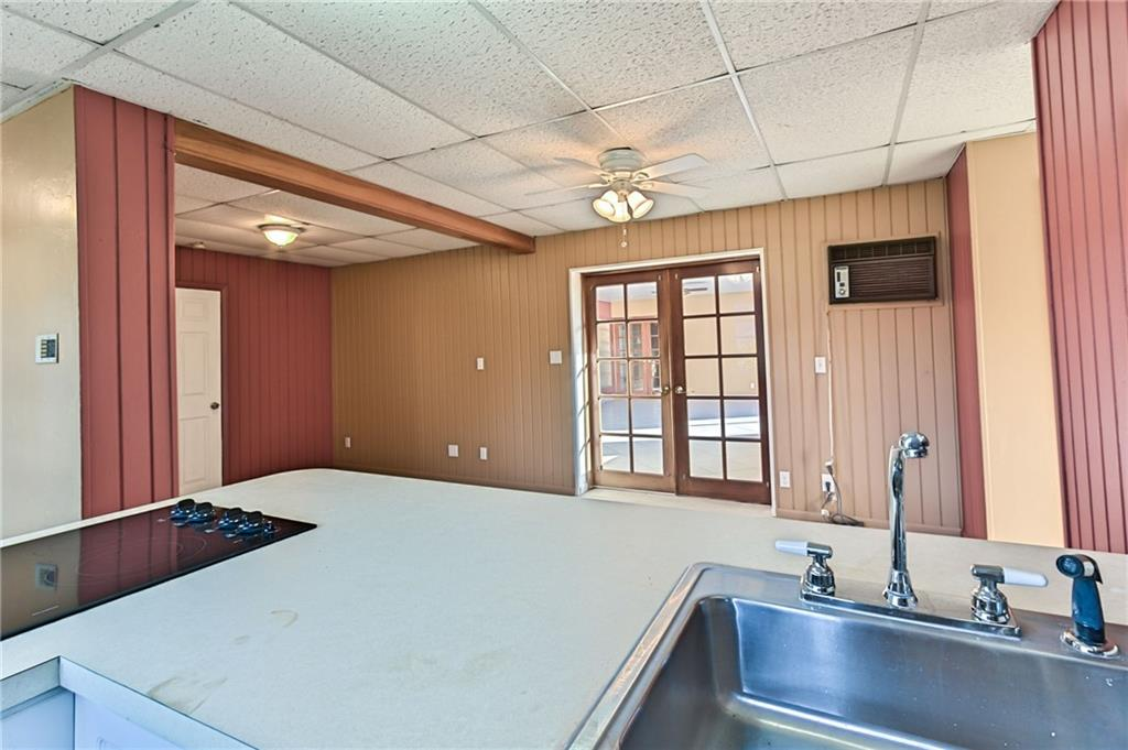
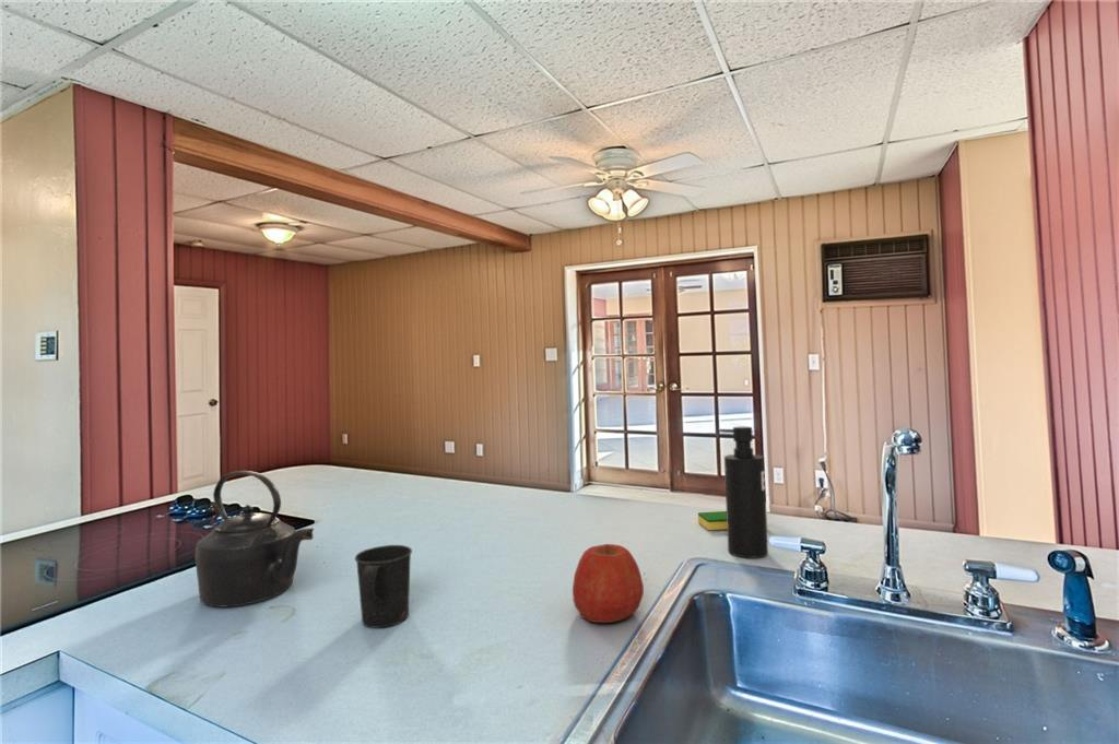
+ soap dispenser [718,426,769,559]
+ dish sponge [697,510,728,531]
+ mug [354,544,413,629]
+ apple [572,543,645,624]
+ kettle [193,470,315,607]
